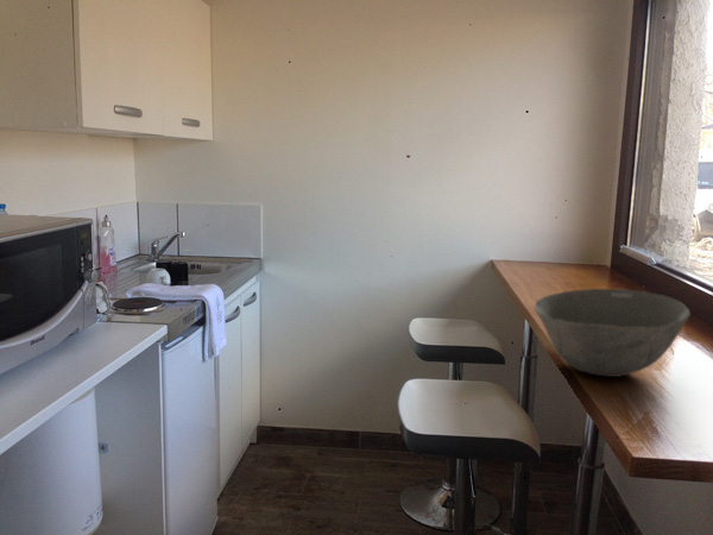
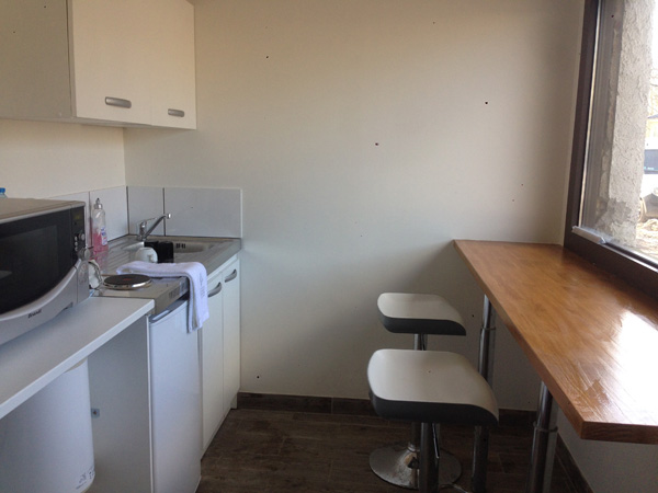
- bowl [534,288,692,378]
